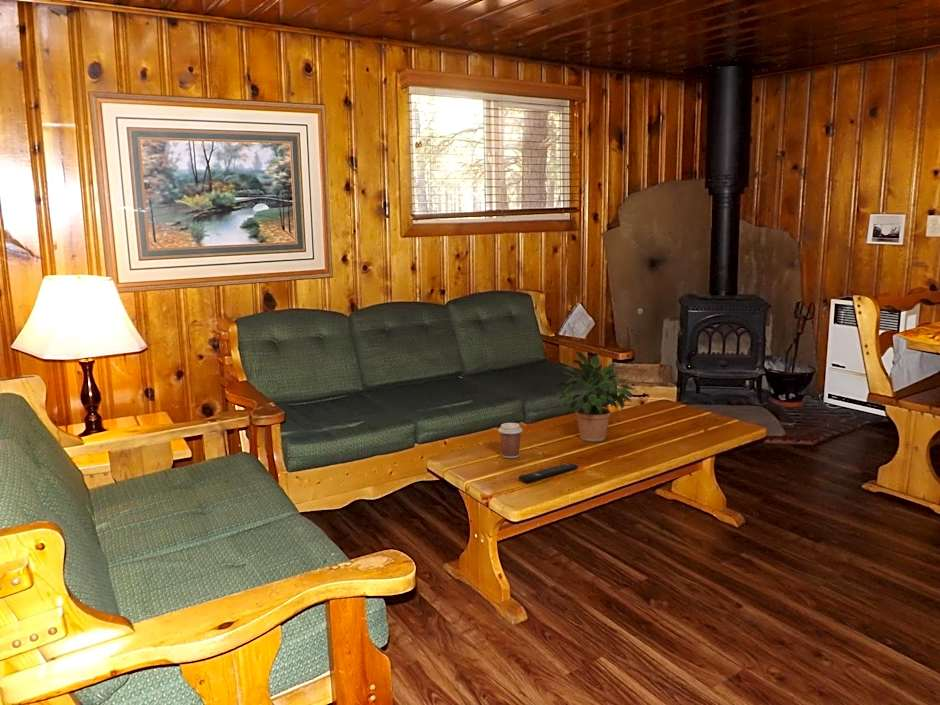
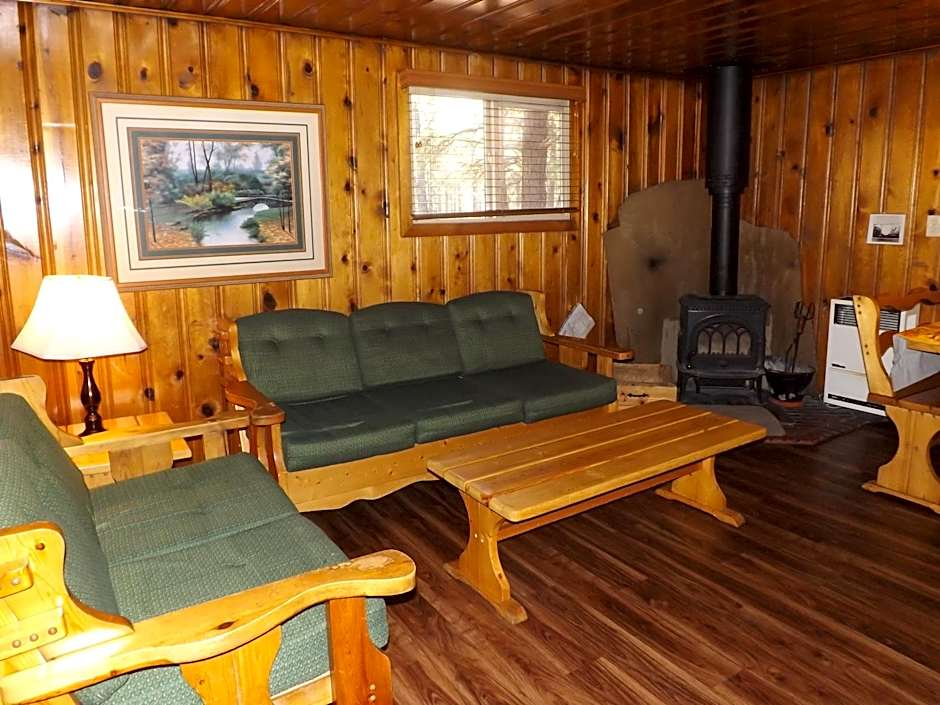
- coffee cup [497,422,523,459]
- potted plant [552,350,637,443]
- remote control [518,462,579,483]
